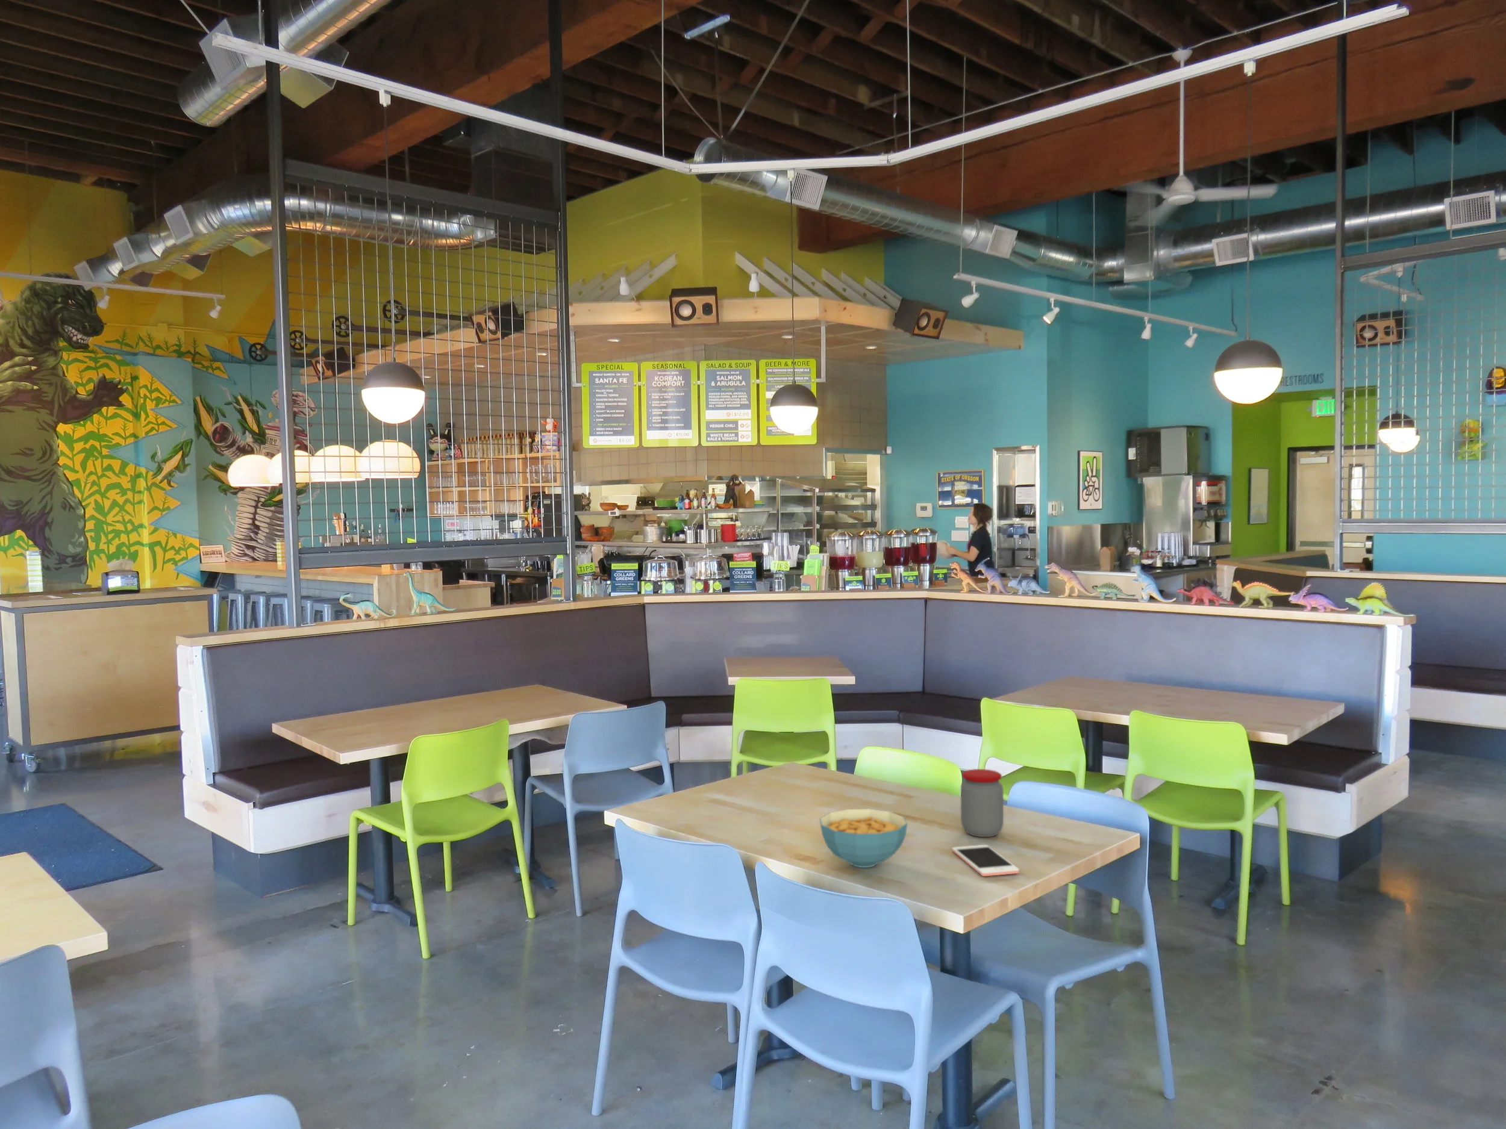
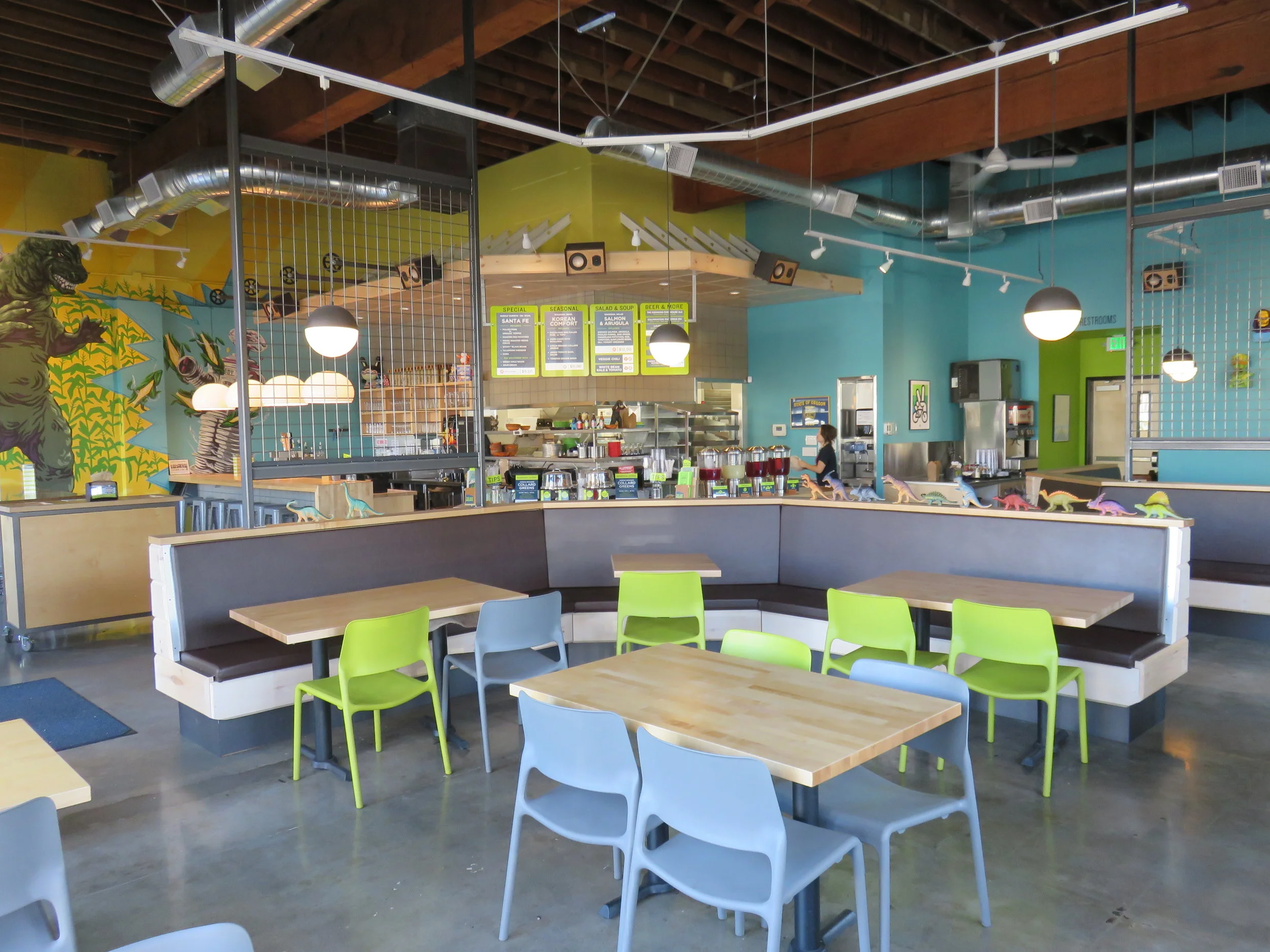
- cell phone [952,844,1020,876]
- cereal bowl [819,808,908,868]
- jar [961,768,1004,837]
